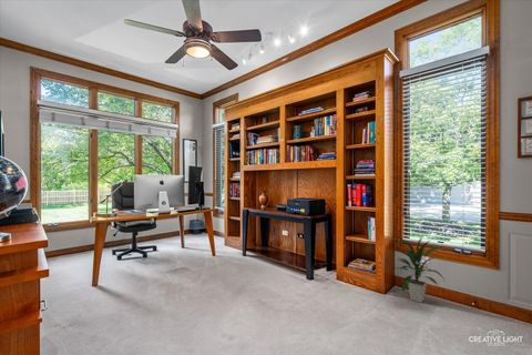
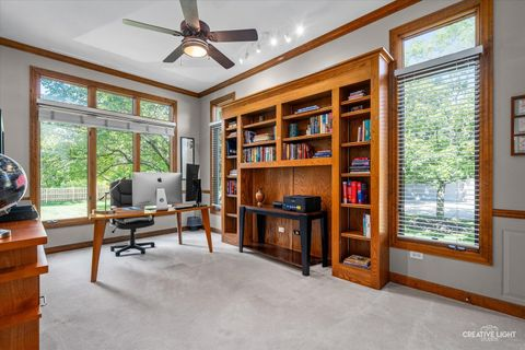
- indoor plant [392,235,448,304]
